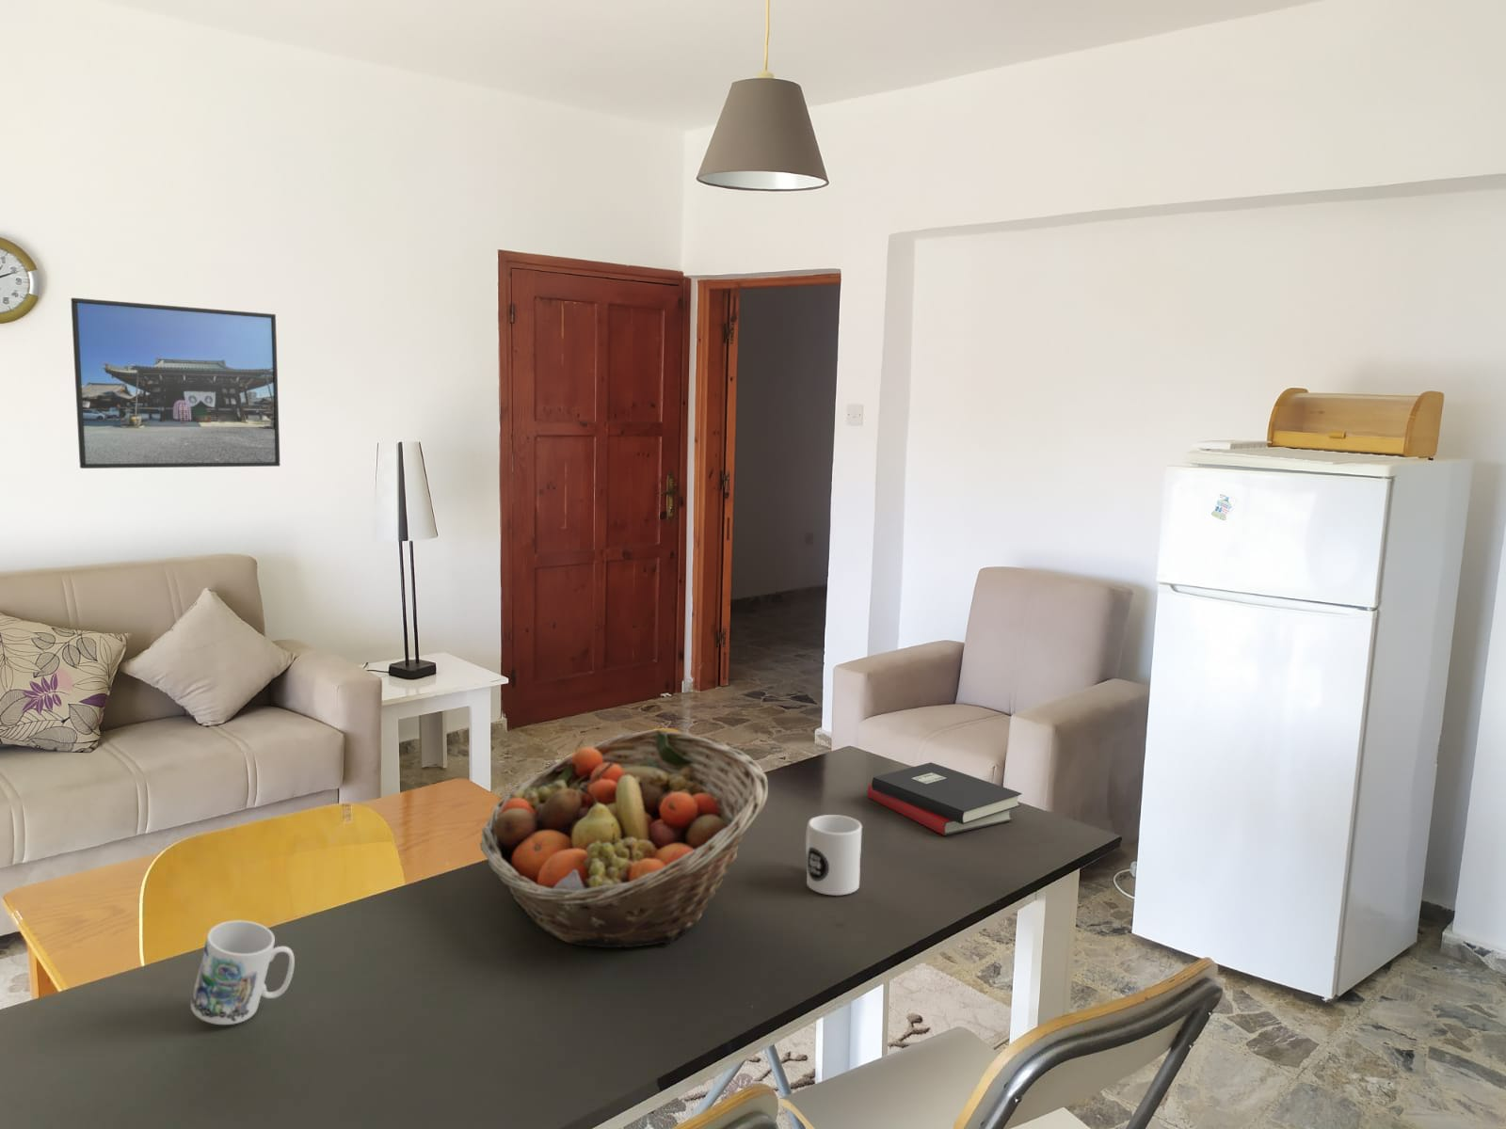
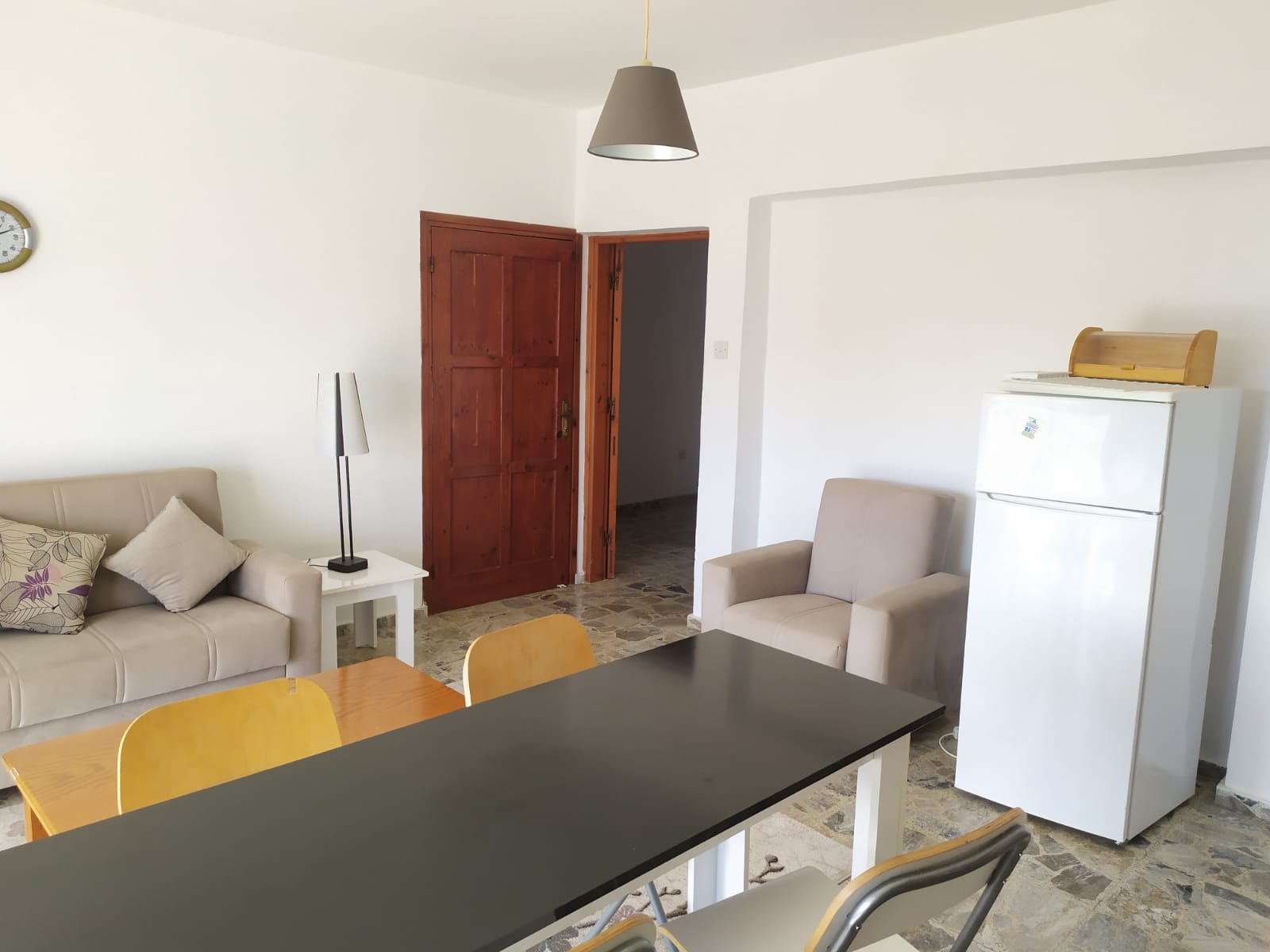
- hardback book [867,761,1022,836]
- mug [805,814,863,897]
- mug [190,919,295,1026]
- fruit basket [479,728,768,949]
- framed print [70,298,281,470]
